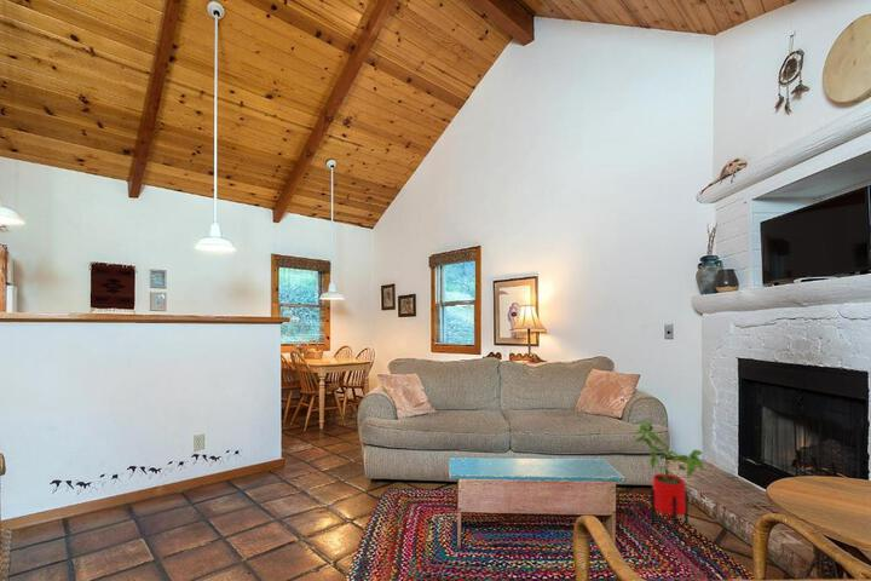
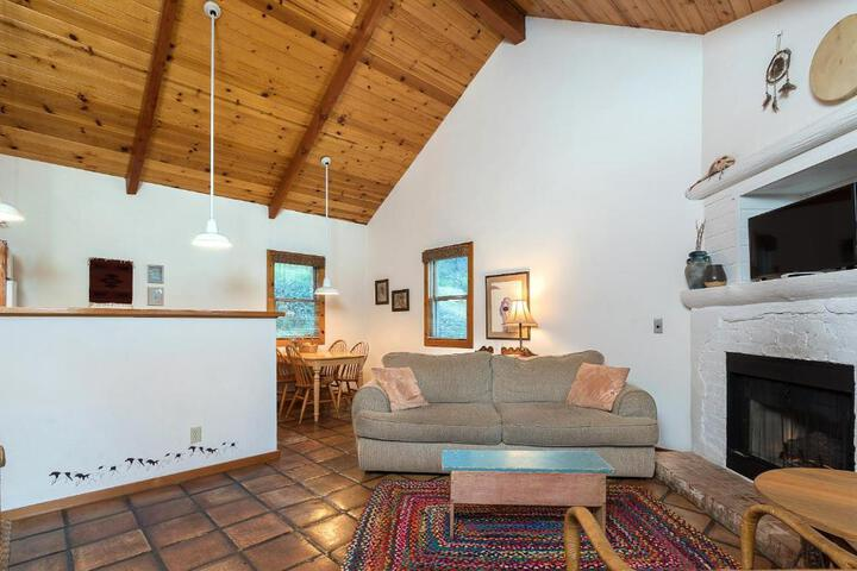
- house plant [633,421,704,533]
